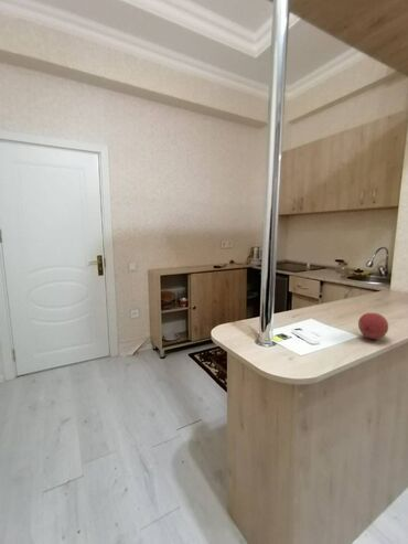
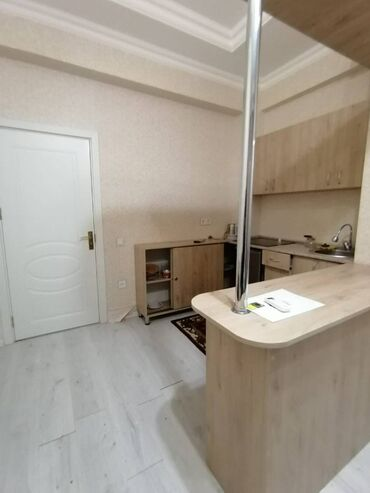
- fruit [357,312,389,340]
